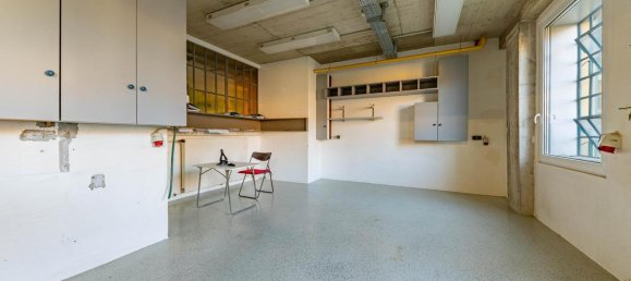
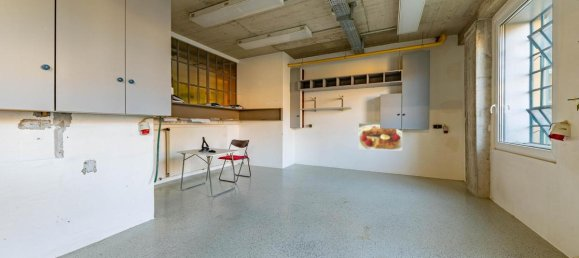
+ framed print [358,122,403,152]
